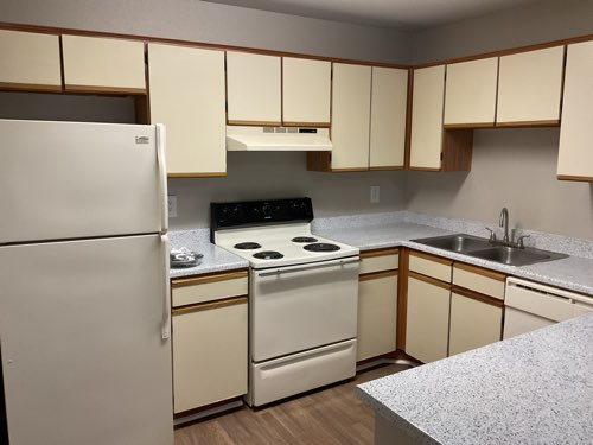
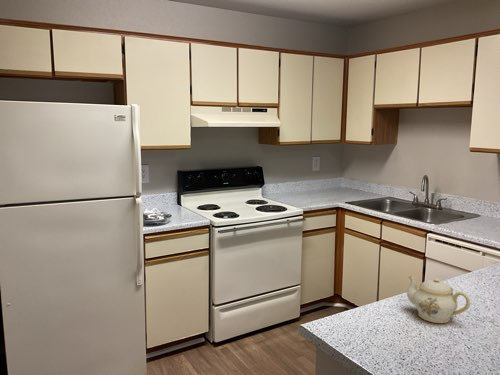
+ teapot [406,275,471,324]
